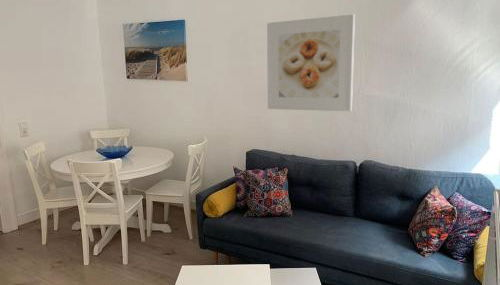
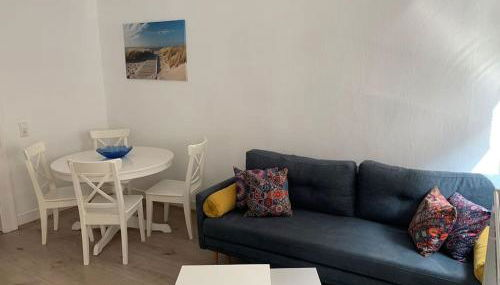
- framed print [266,13,356,112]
